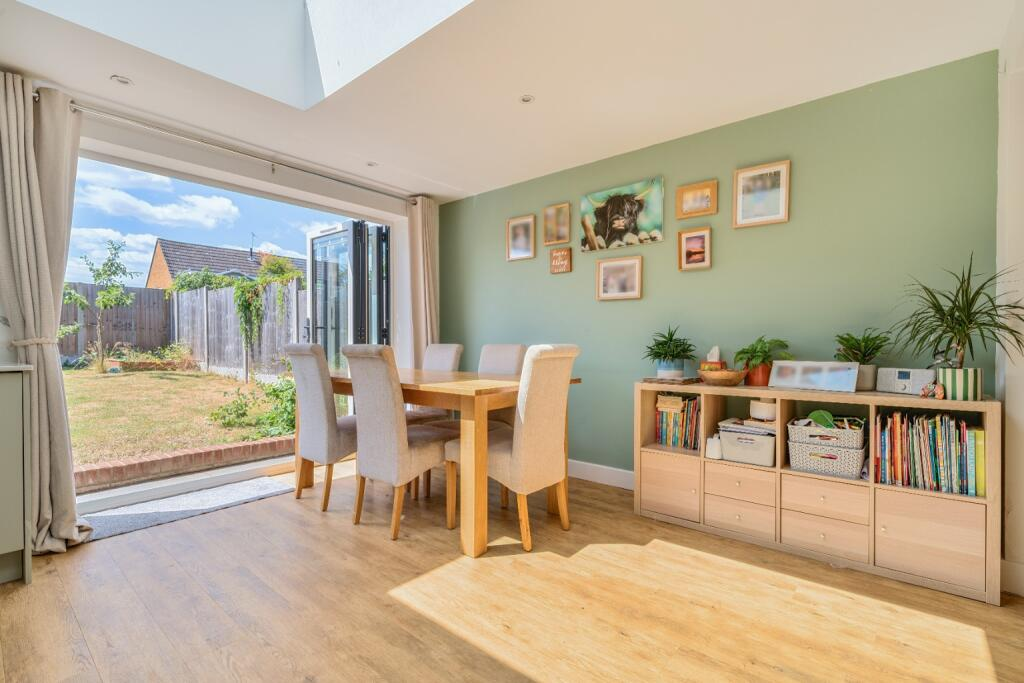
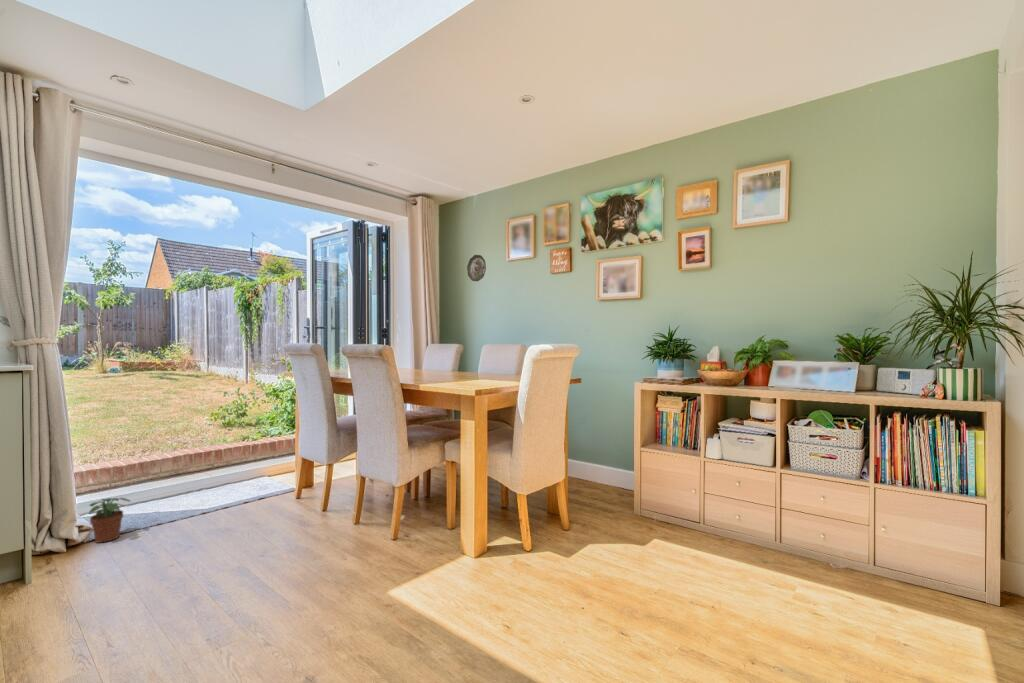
+ potted plant [88,497,132,544]
+ decorative plate [466,254,487,282]
